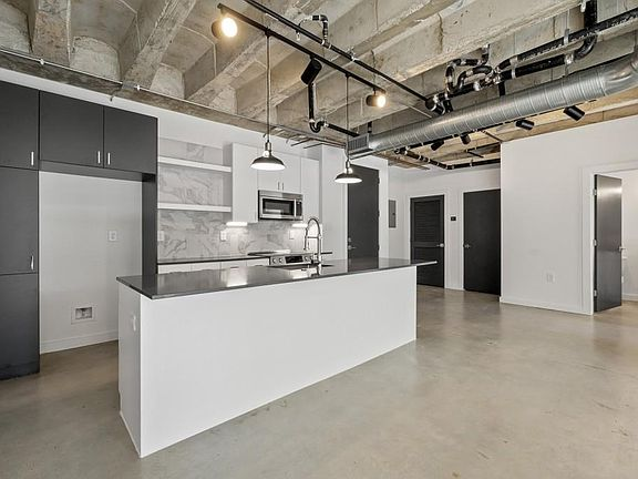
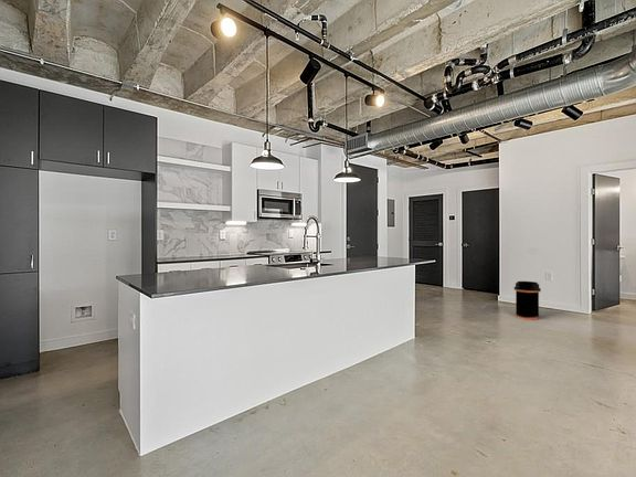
+ trash can [513,280,542,321]
